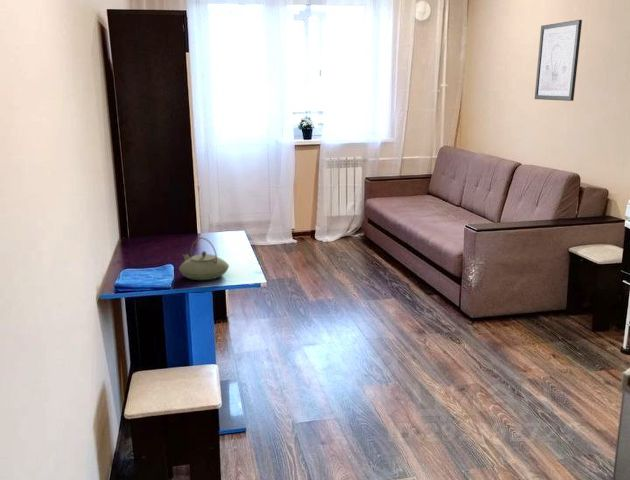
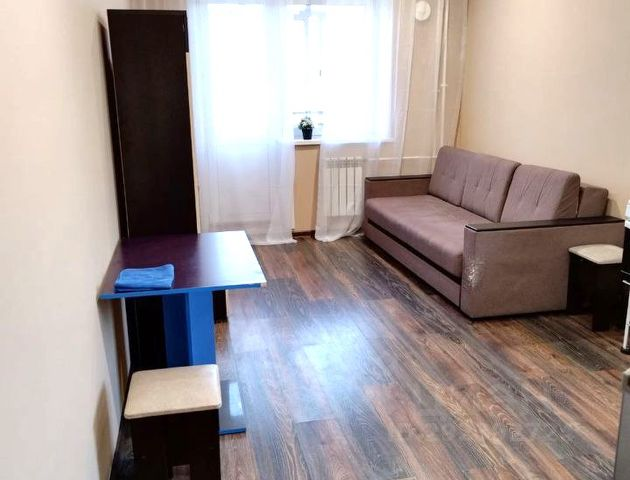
- wall art [534,19,583,102]
- teapot [178,237,230,281]
